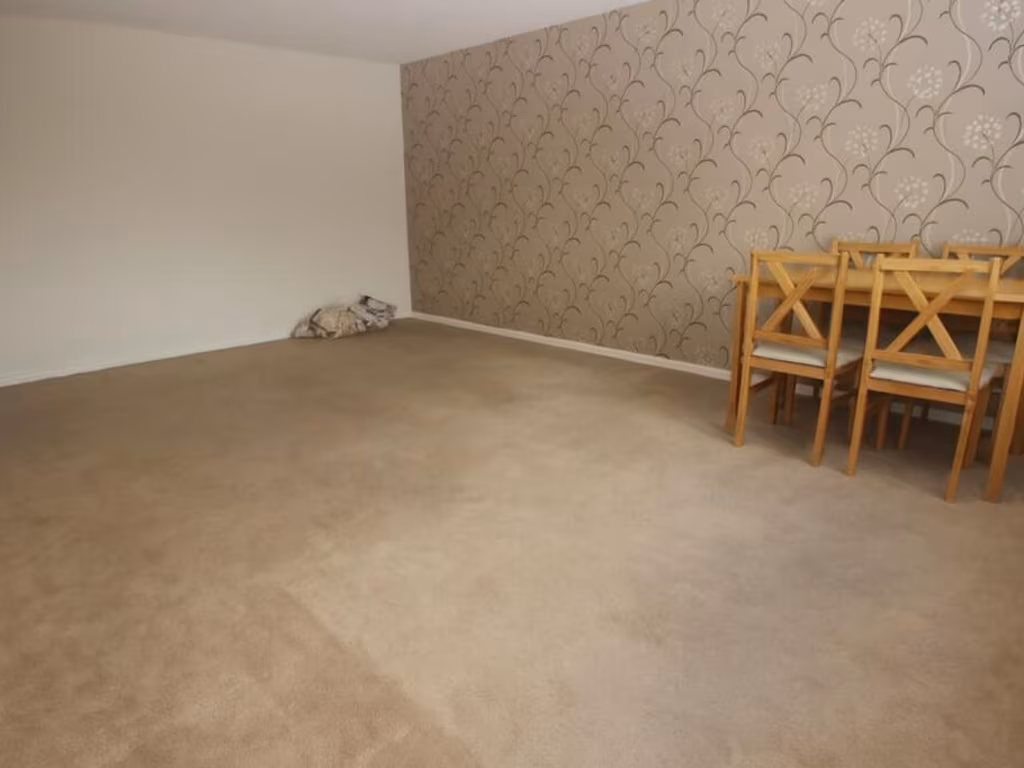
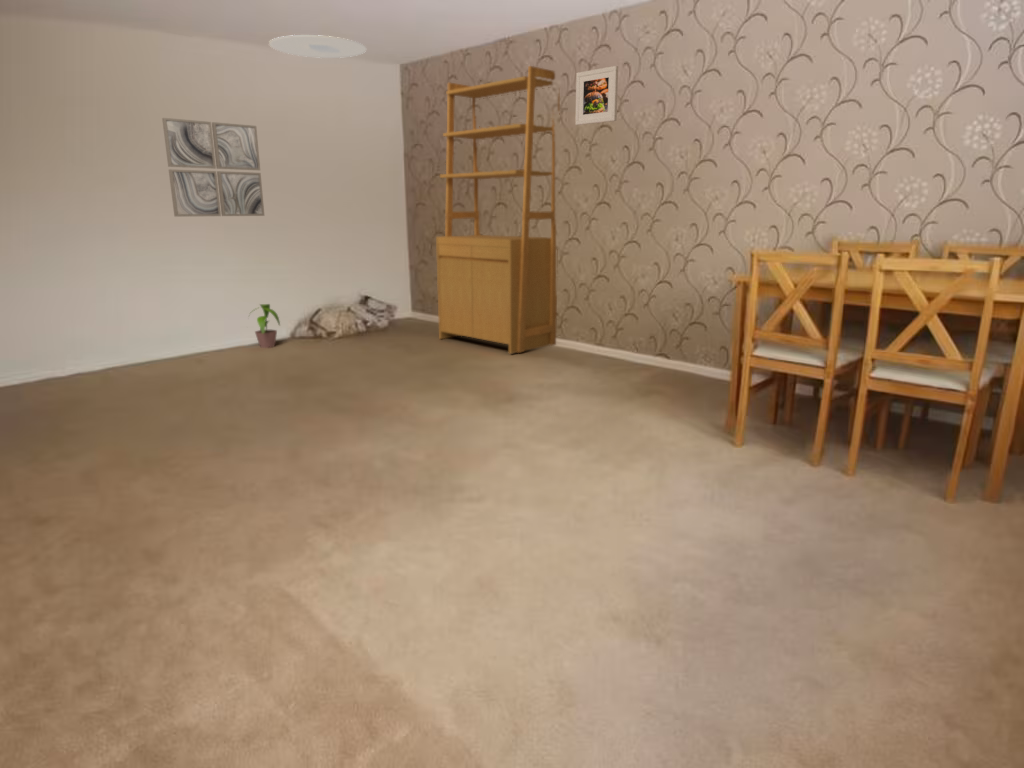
+ shelving unit [435,65,561,355]
+ ceiling light [268,34,367,59]
+ wall art [161,117,265,218]
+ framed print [574,65,619,126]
+ potted plant [246,303,281,349]
